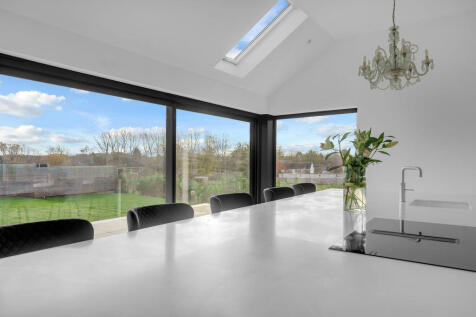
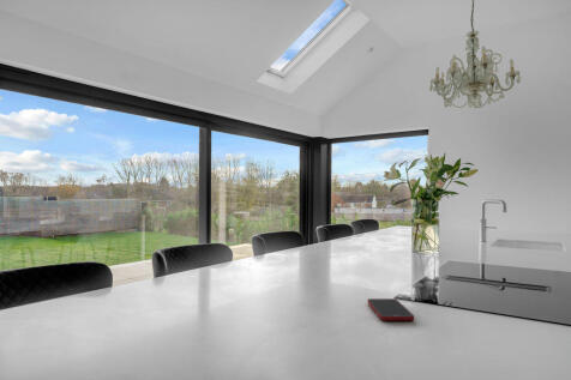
+ cell phone [366,297,415,321]
